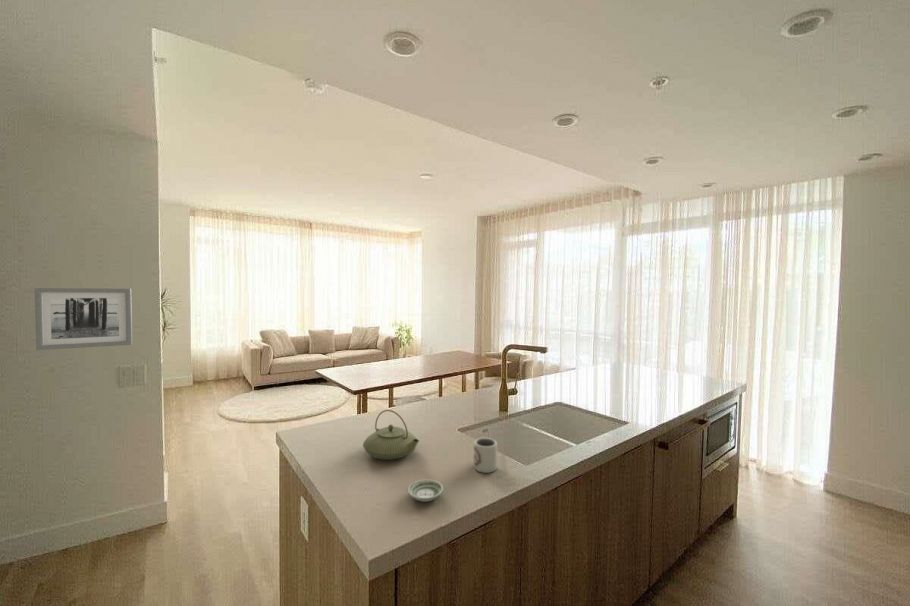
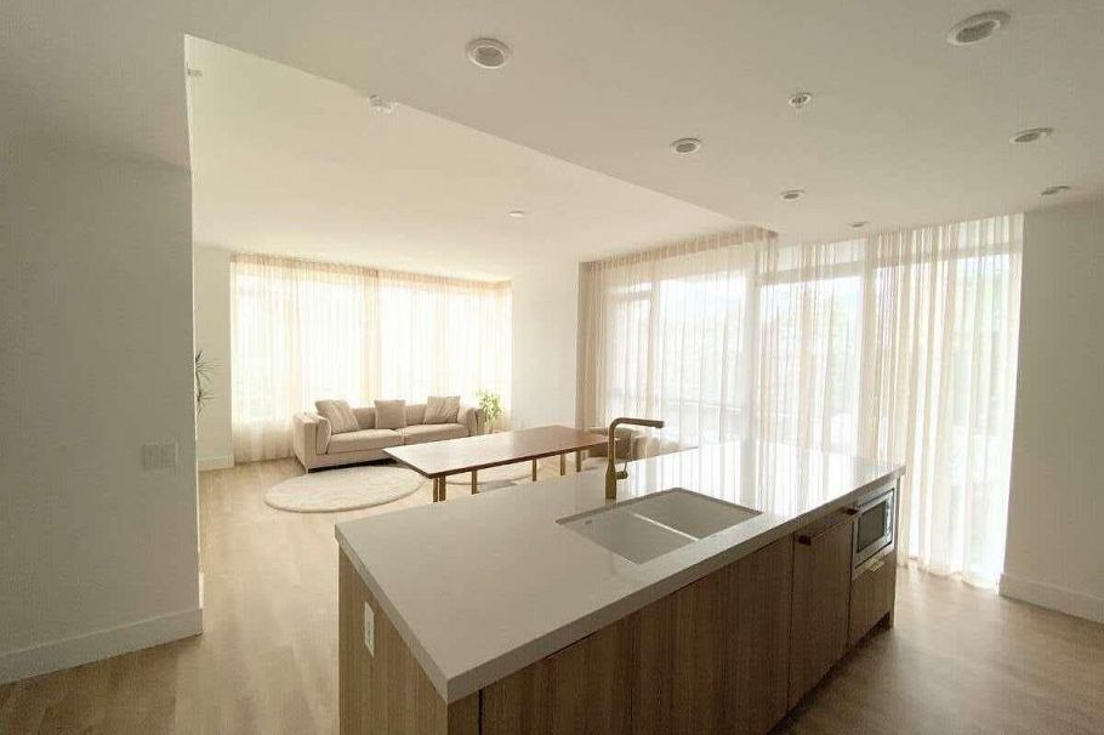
- wall art [34,287,133,351]
- teapot [362,409,420,461]
- cup [473,437,498,474]
- saucer [407,479,444,503]
